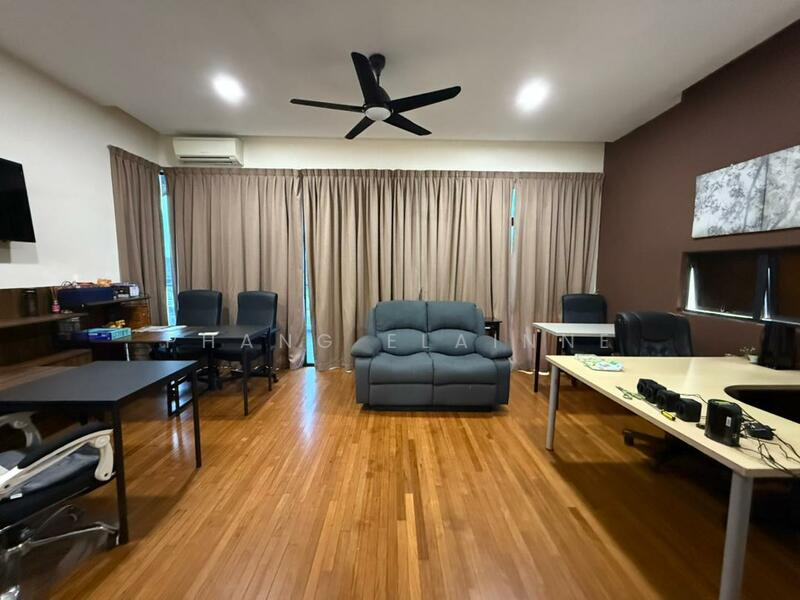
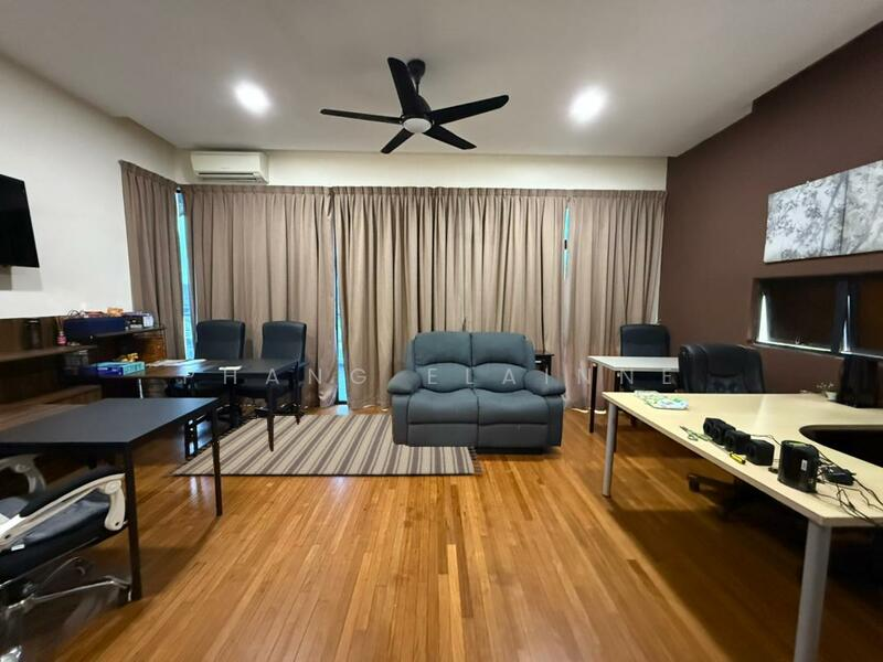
+ rug [162,413,483,476]
